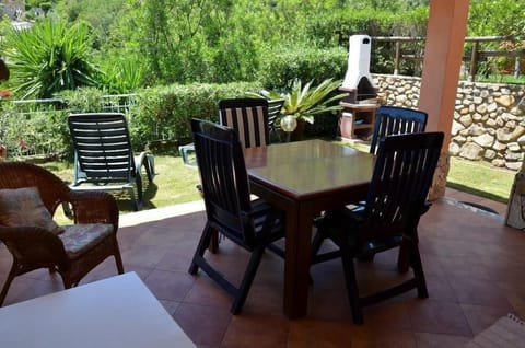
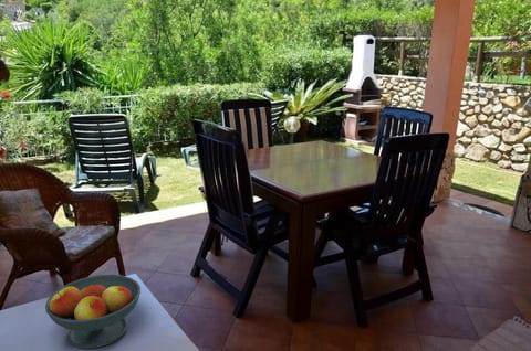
+ fruit bowl [44,274,142,350]
